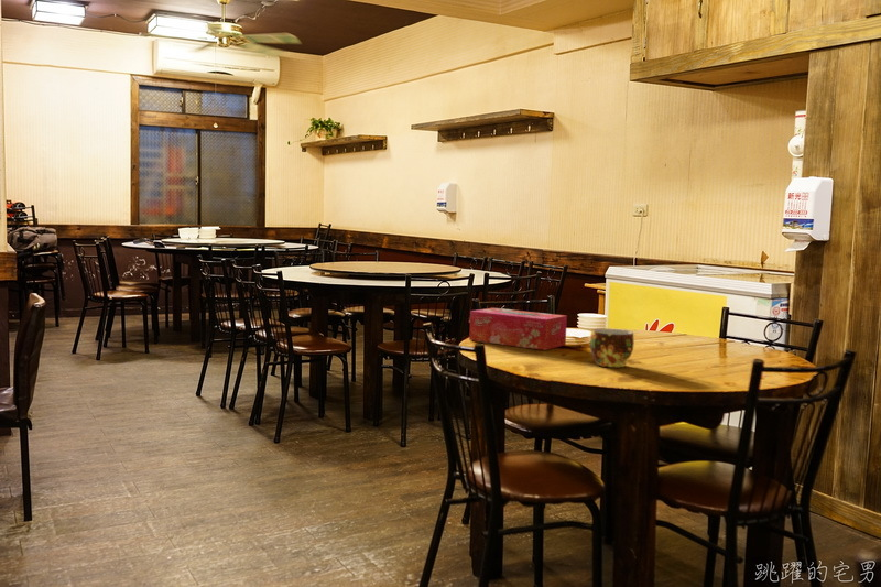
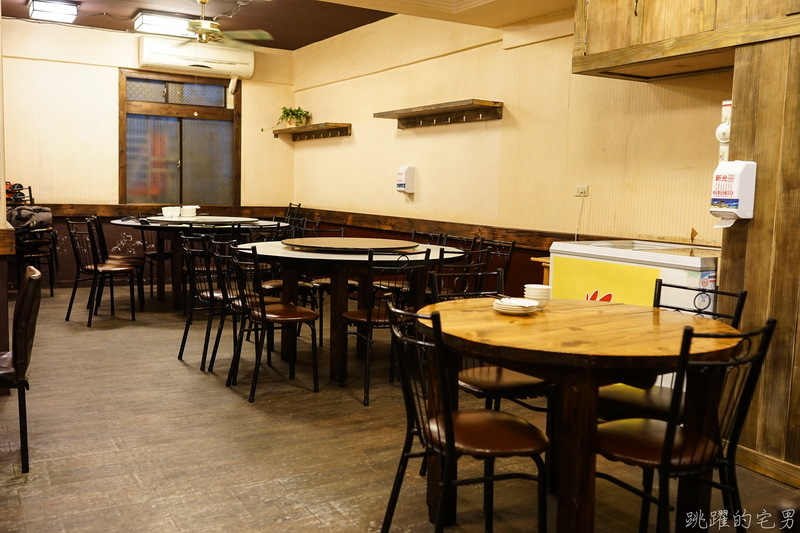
- cup [588,327,635,368]
- tissue box [468,307,568,351]
